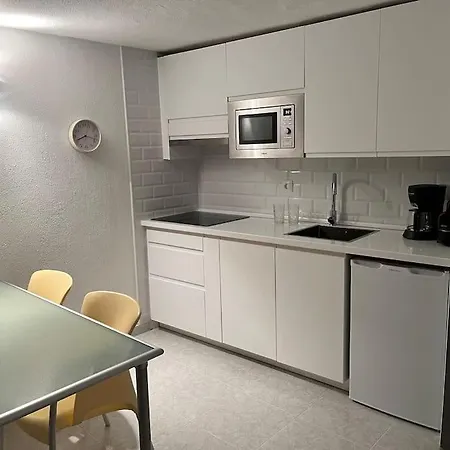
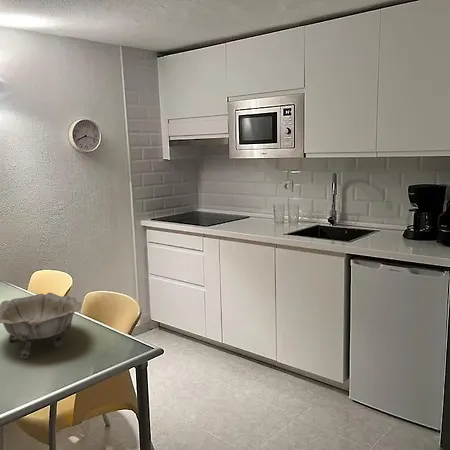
+ decorative bowl [0,292,83,359]
